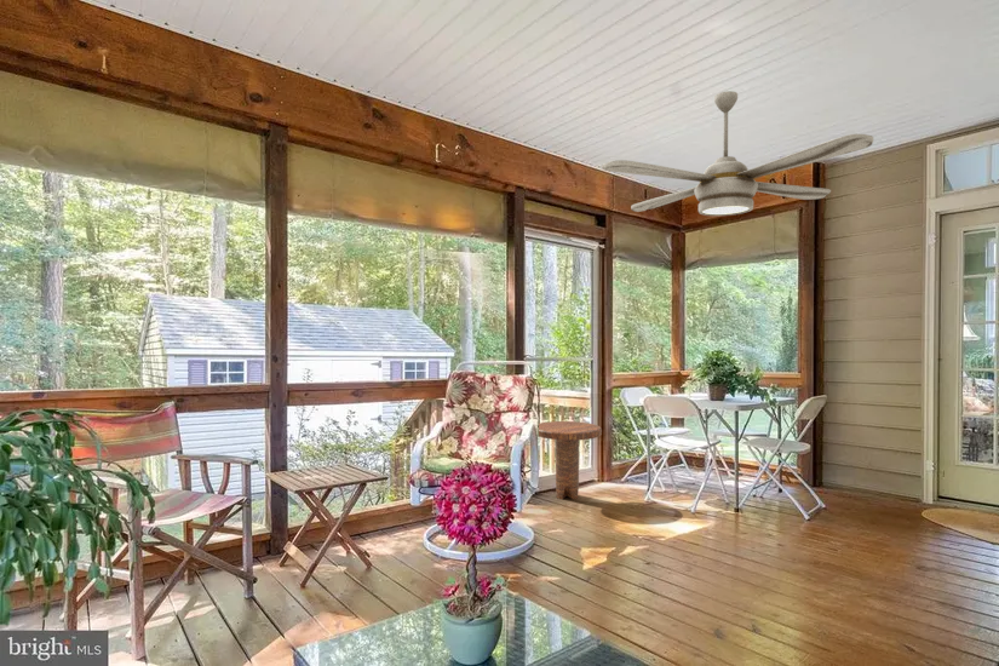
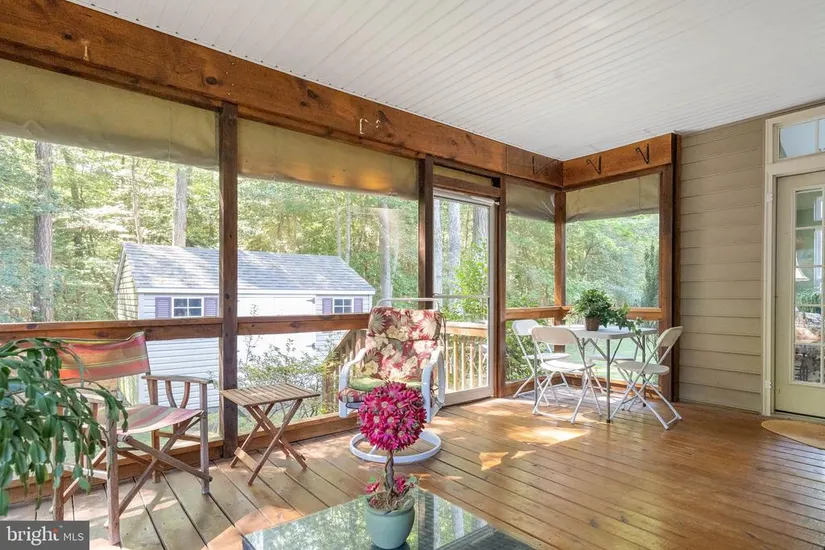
- side table [538,420,603,500]
- ceiling fan [601,90,874,217]
